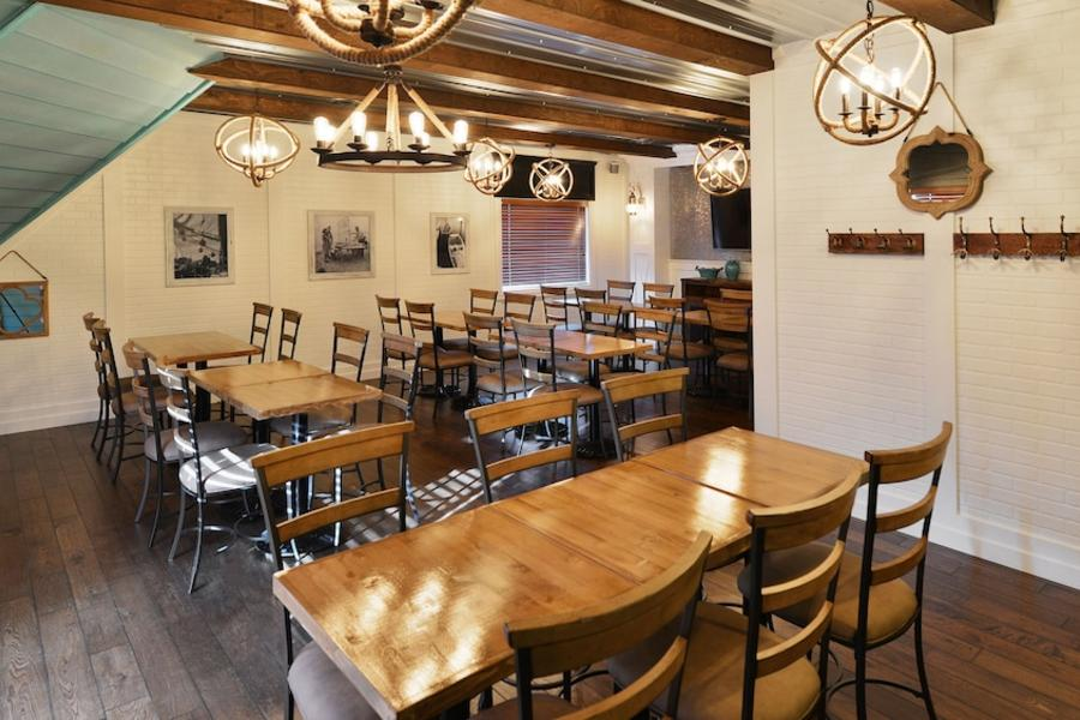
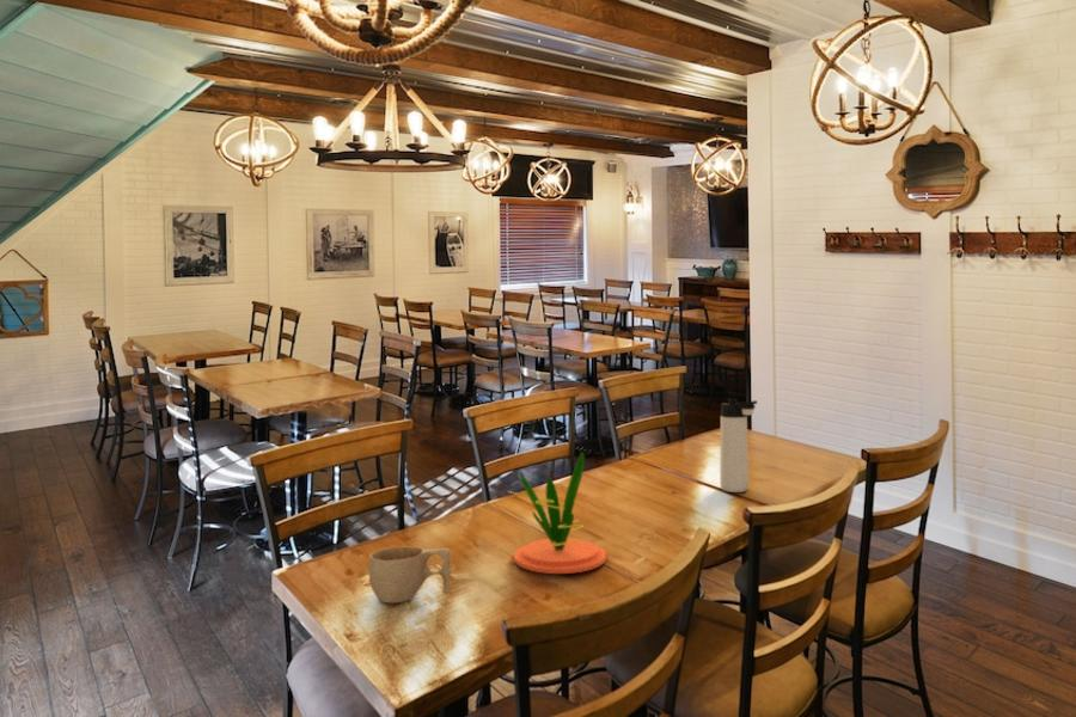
+ thermos bottle [719,398,758,494]
+ cup [368,546,452,603]
+ plant [507,452,607,575]
